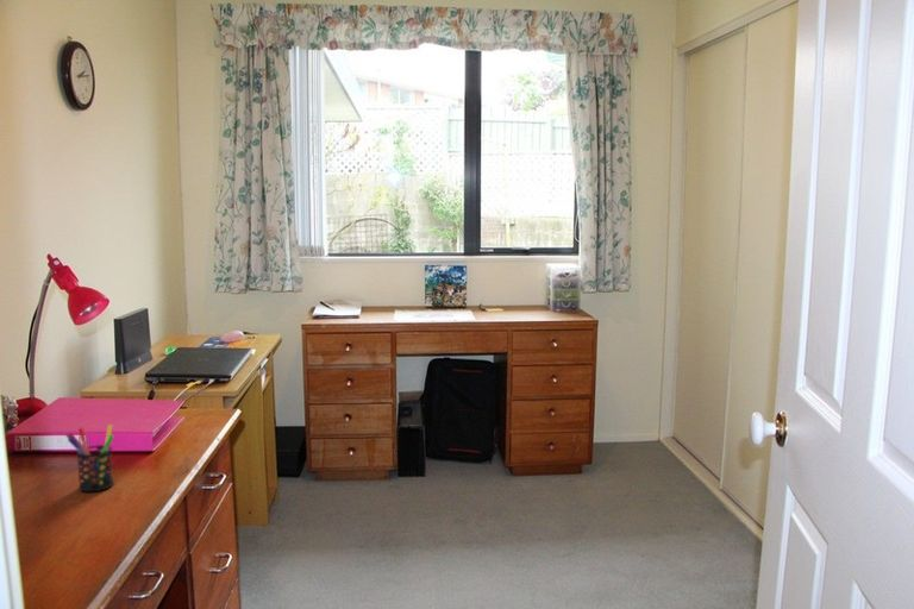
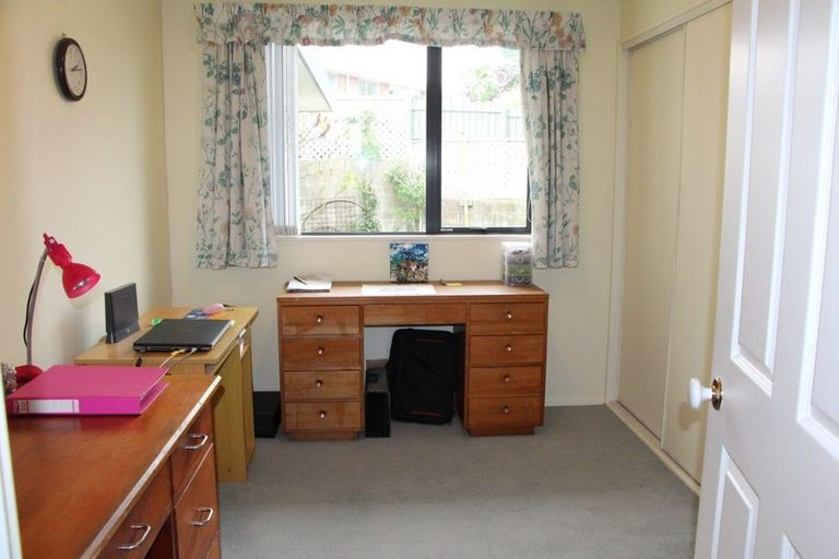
- pen holder [64,423,115,494]
